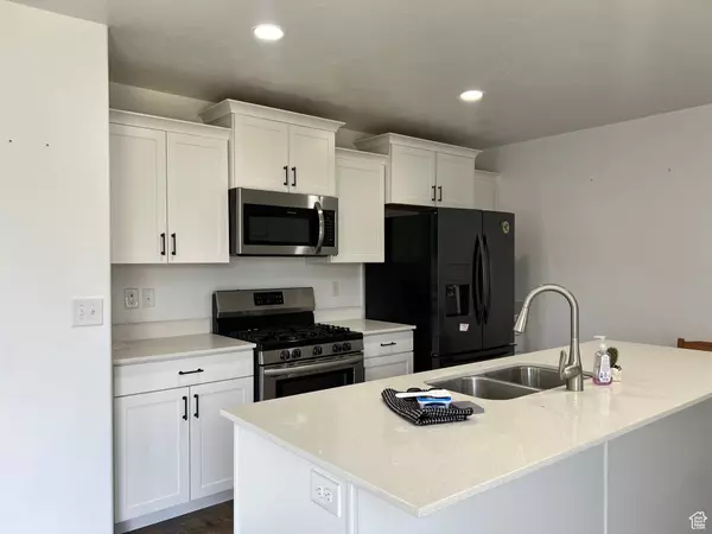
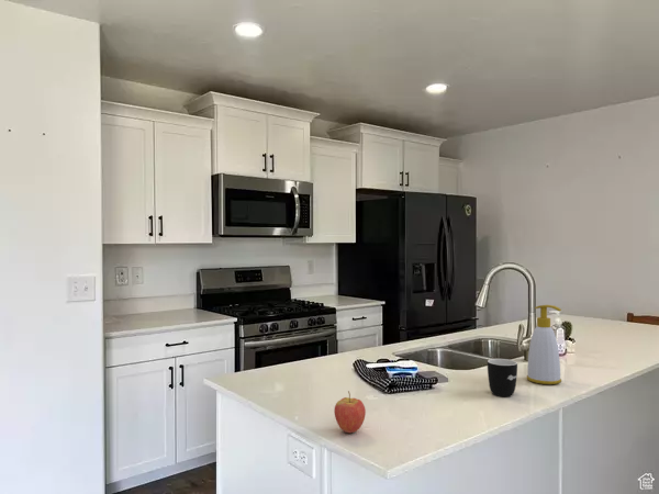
+ soap bottle [526,304,562,385]
+ mug [487,358,518,397]
+ fruit [333,390,367,434]
